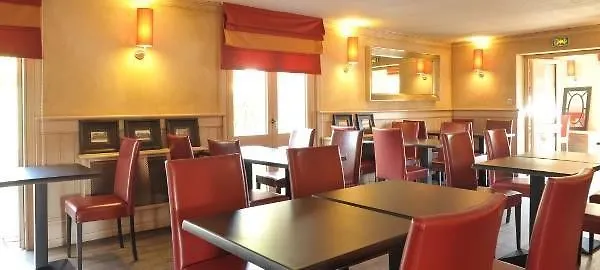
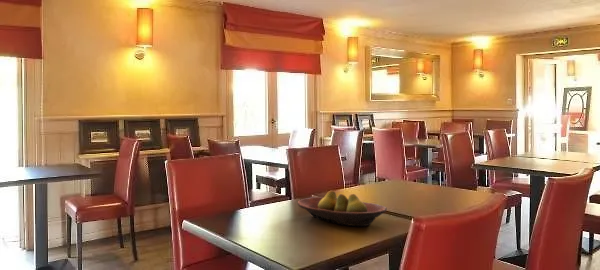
+ fruit bowl [297,189,388,227]
